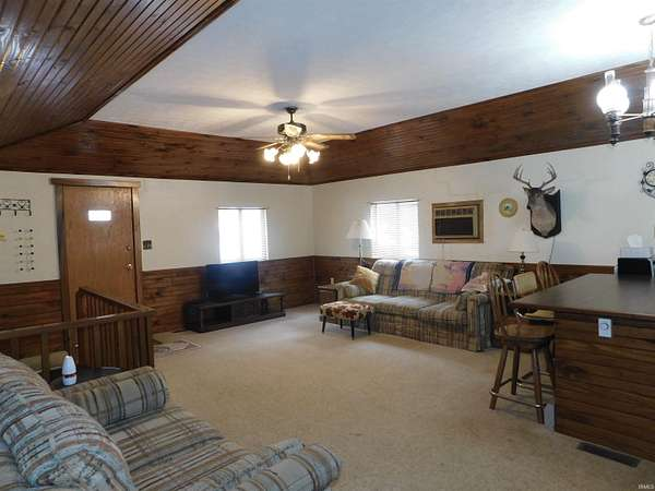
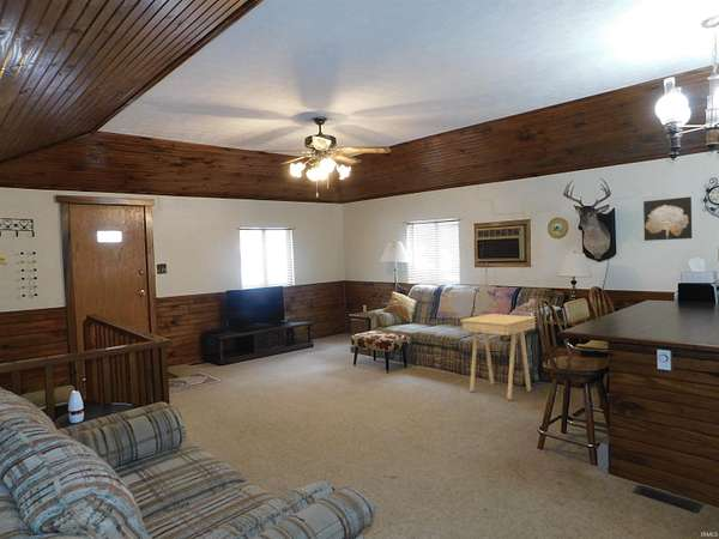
+ wall art [642,195,693,242]
+ side table [459,313,537,401]
